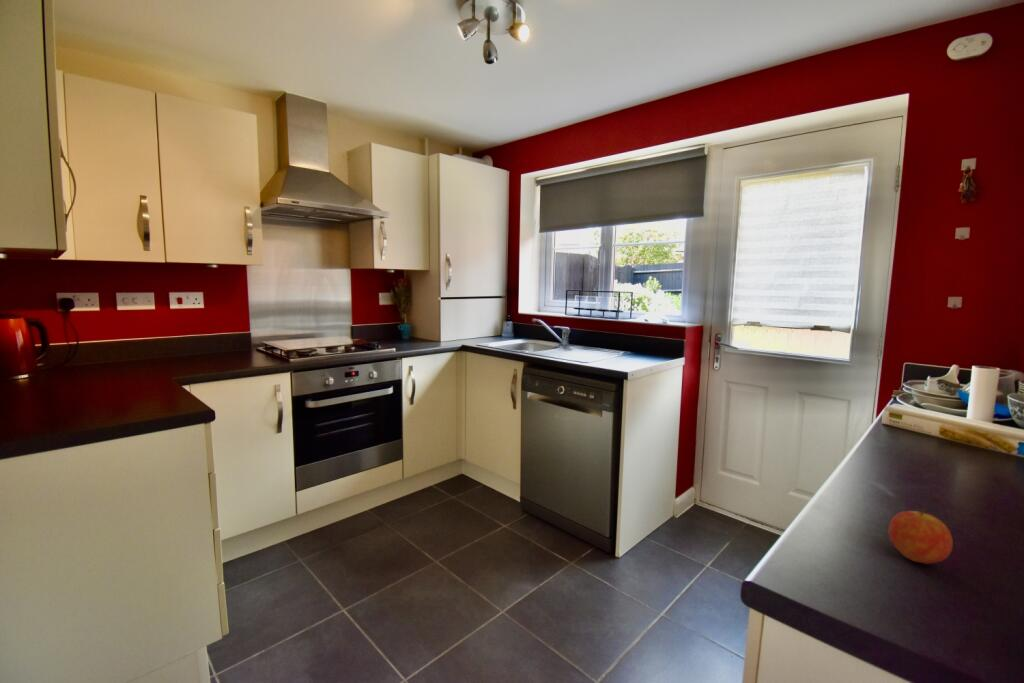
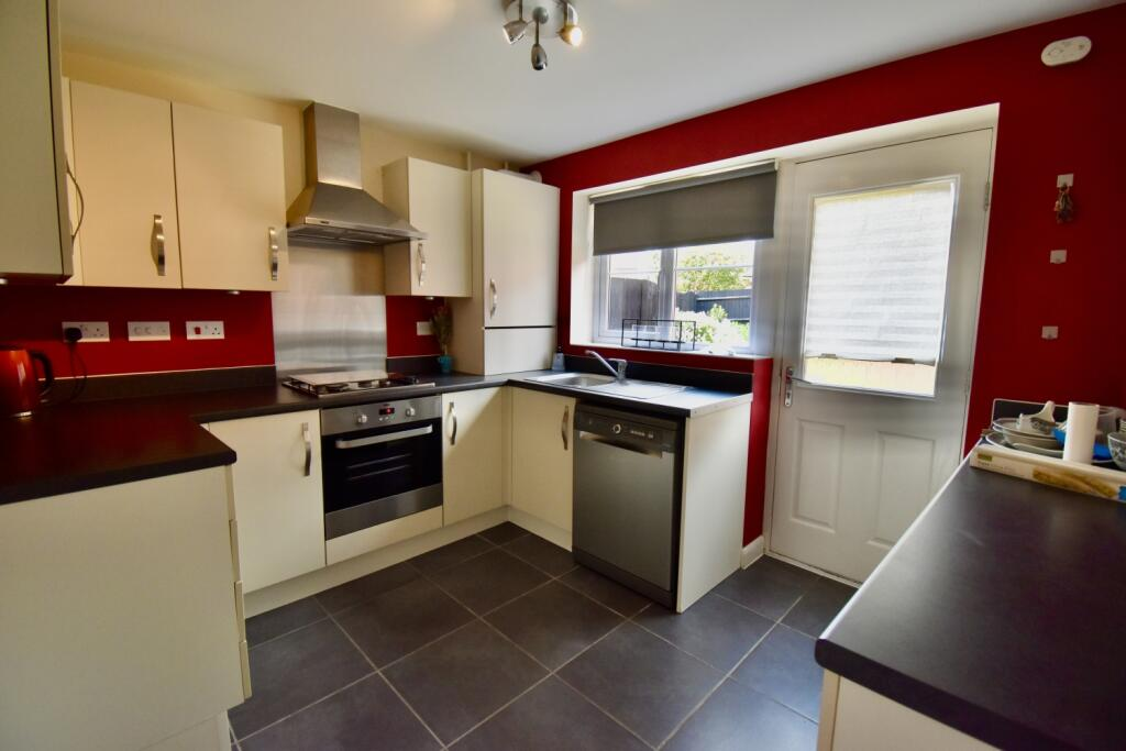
- fruit [887,506,954,565]
